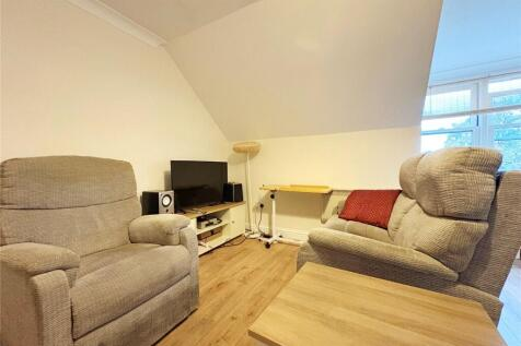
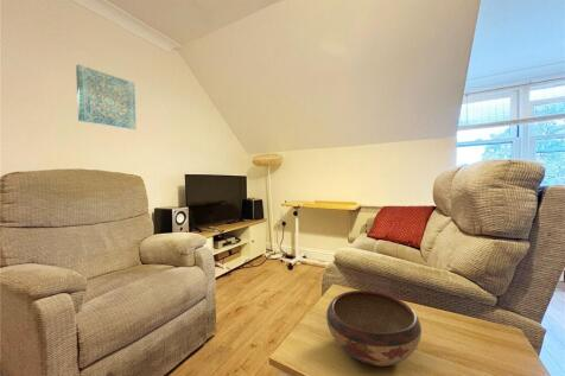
+ decorative bowl [325,289,423,368]
+ wall art [75,63,138,132]
